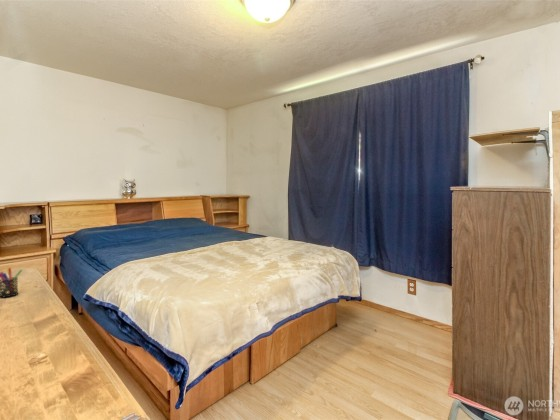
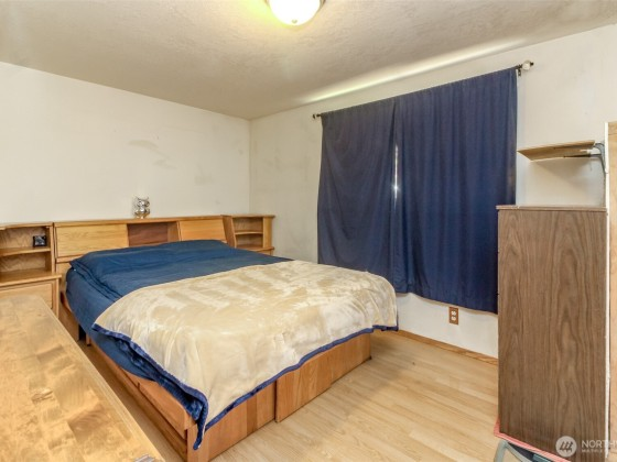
- pen holder [0,267,23,298]
